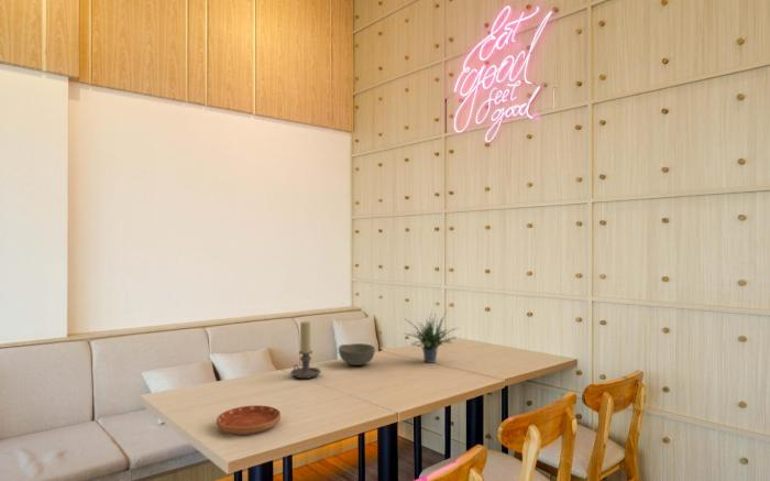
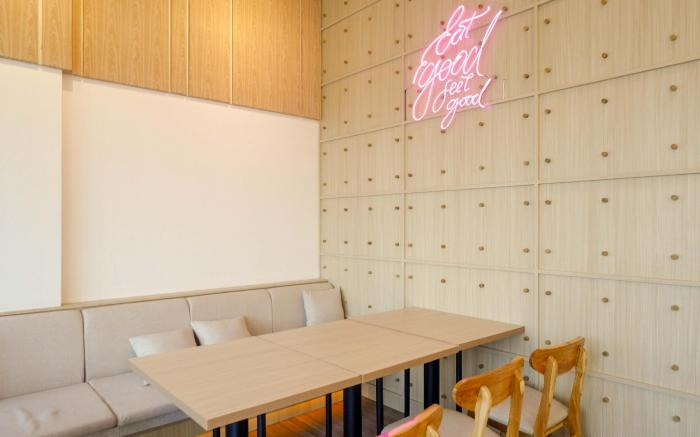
- potted plant [404,310,459,363]
- bowl [338,342,376,367]
- saucer [216,404,282,436]
- candle holder [289,320,321,380]
